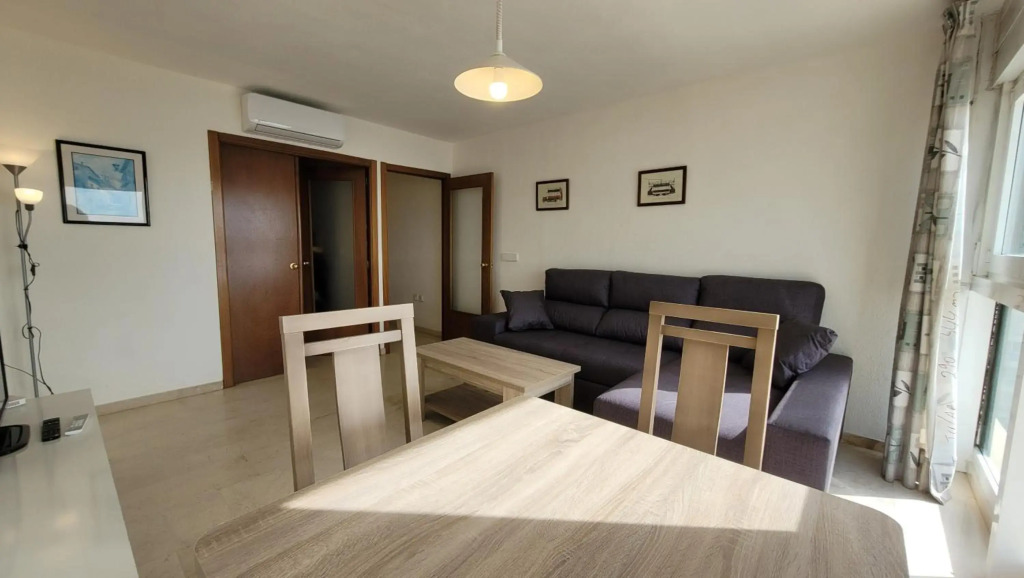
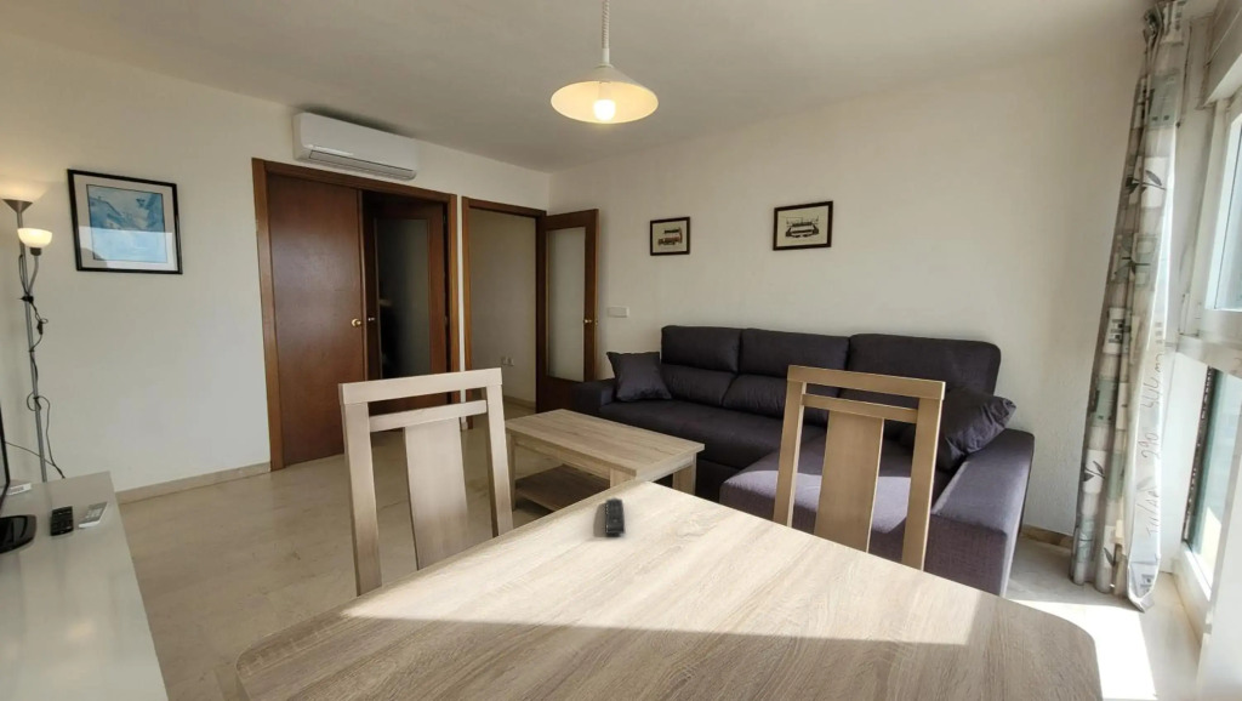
+ remote control [604,496,627,535]
